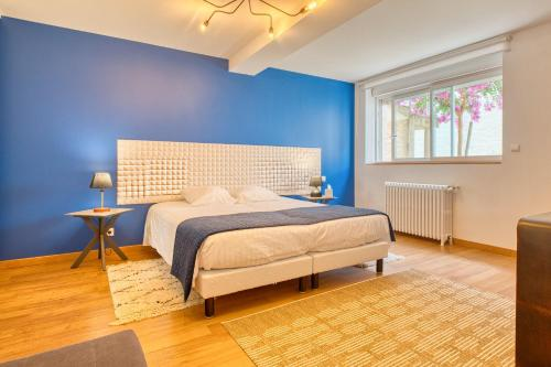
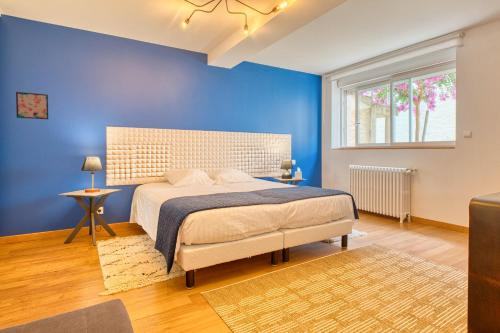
+ wall art [15,91,49,120]
